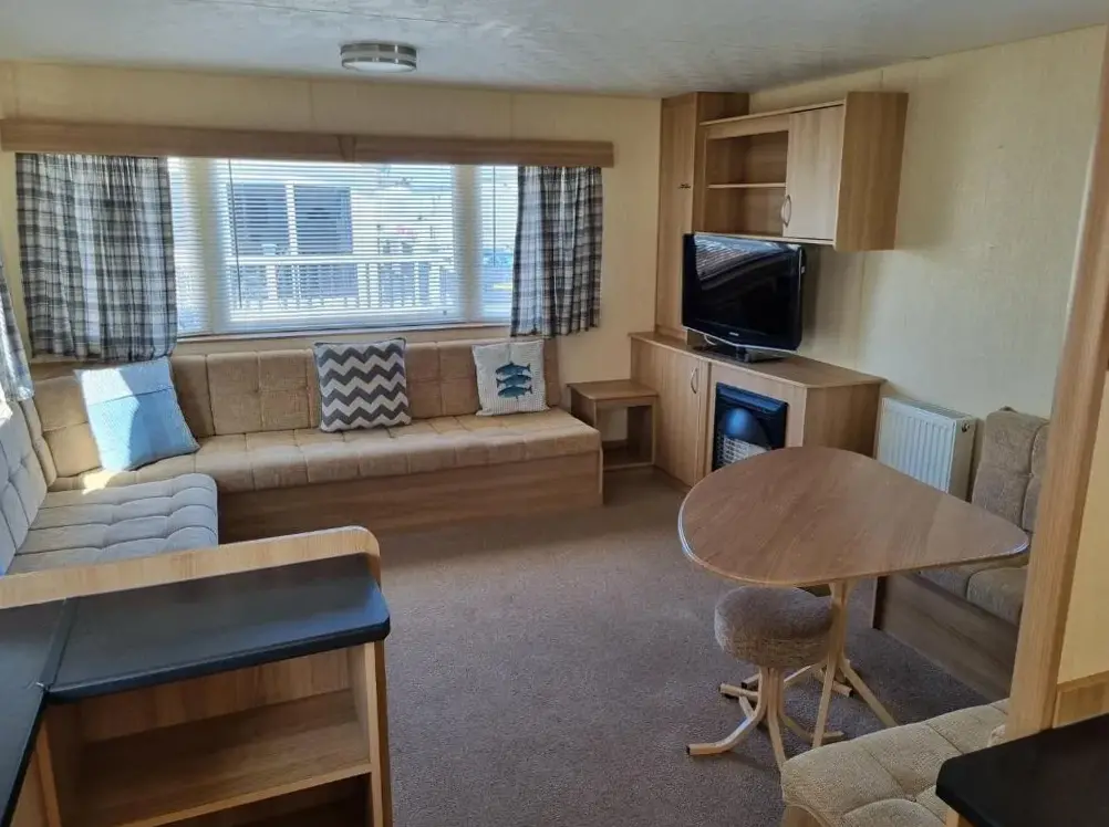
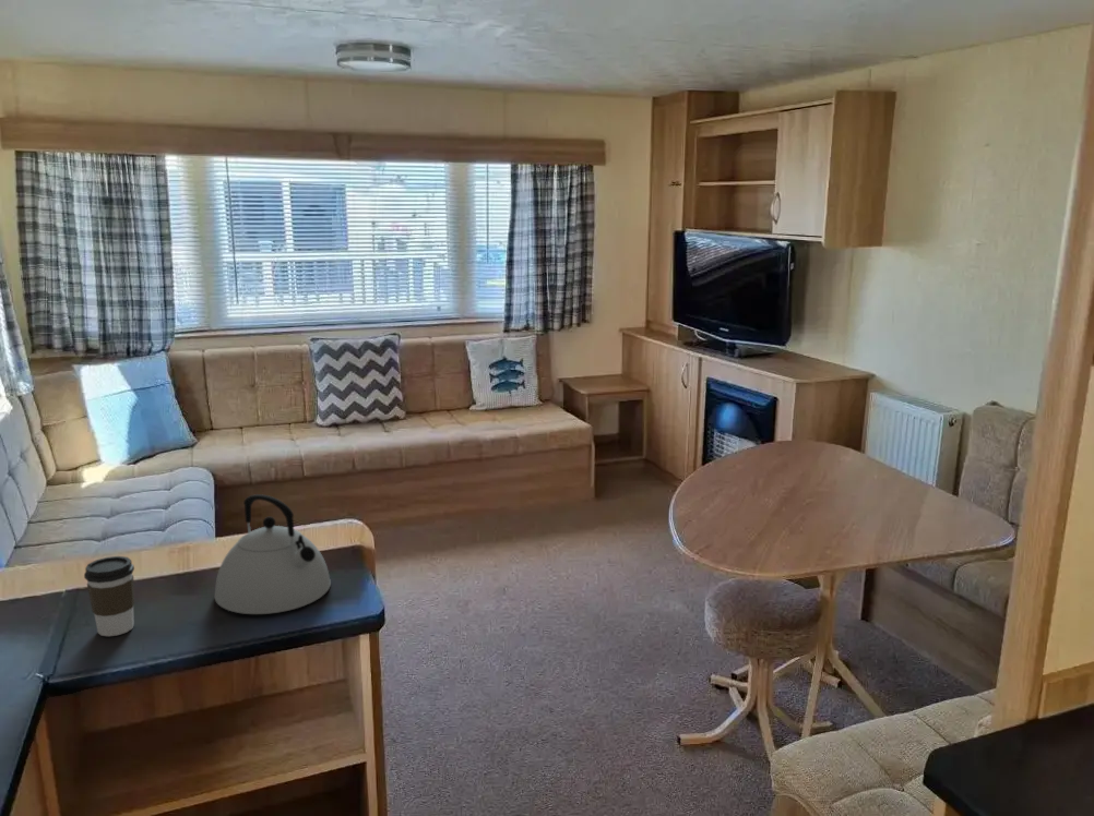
+ coffee cup [83,555,135,637]
+ kettle [214,493,332,615]
